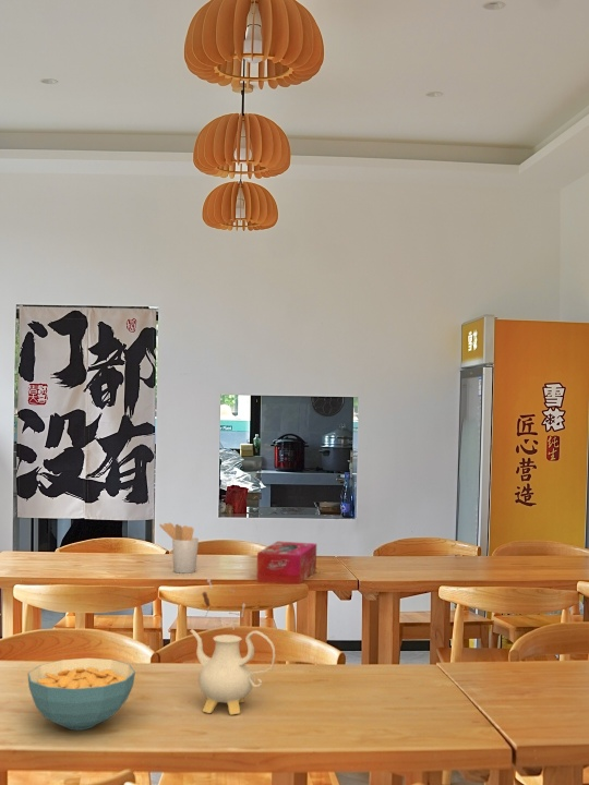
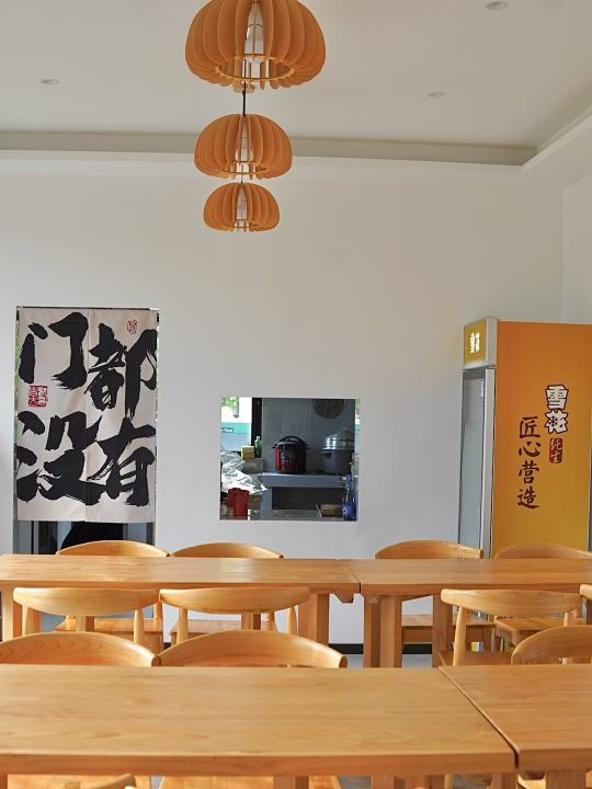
- utensil holder [158,522,200,575]
- teapot [190,578,276,715]
- tissue box [255,541,317,584]
- cereal bowl [26,657,136,732]
